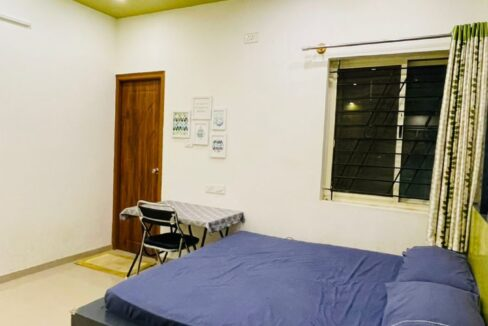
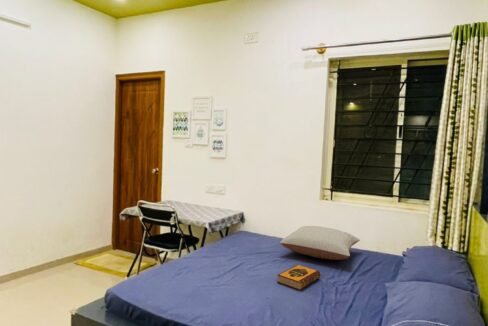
+ pillow [279,225,361,261]
+ hardback book [276,264,322,291]
